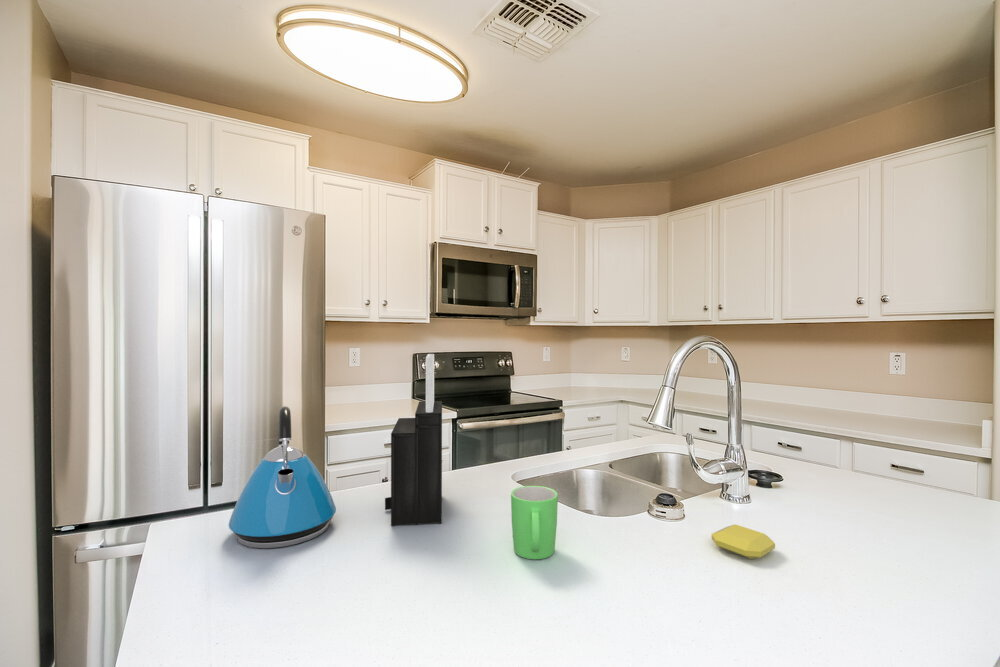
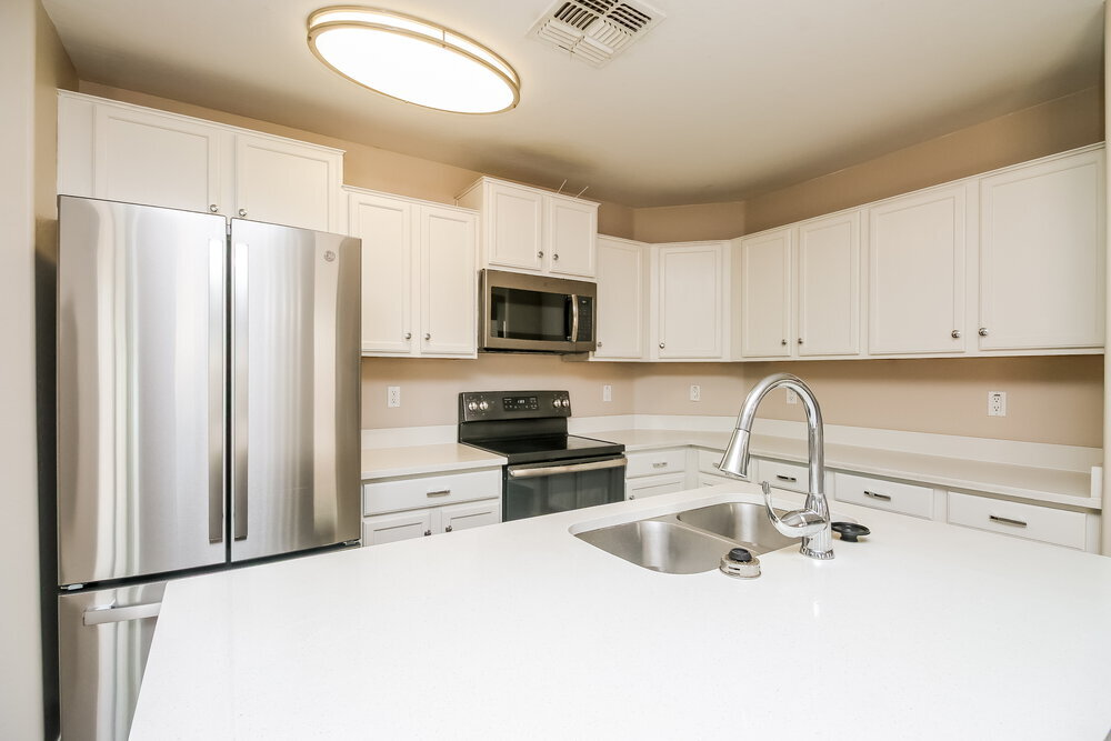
- mug [510,485,559,560]
- soap bar [711,523,776,560]
- kettle [228,405,337,549]
- knife block [384,353,443,527]
